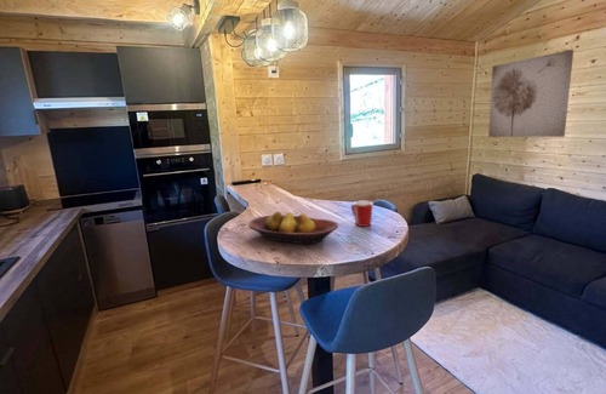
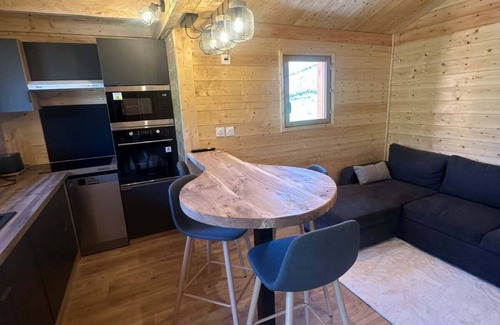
- mug [350,200,375,228]
- wall art [487,48,574,138]
- fruit bowl [247,210,339,245]
